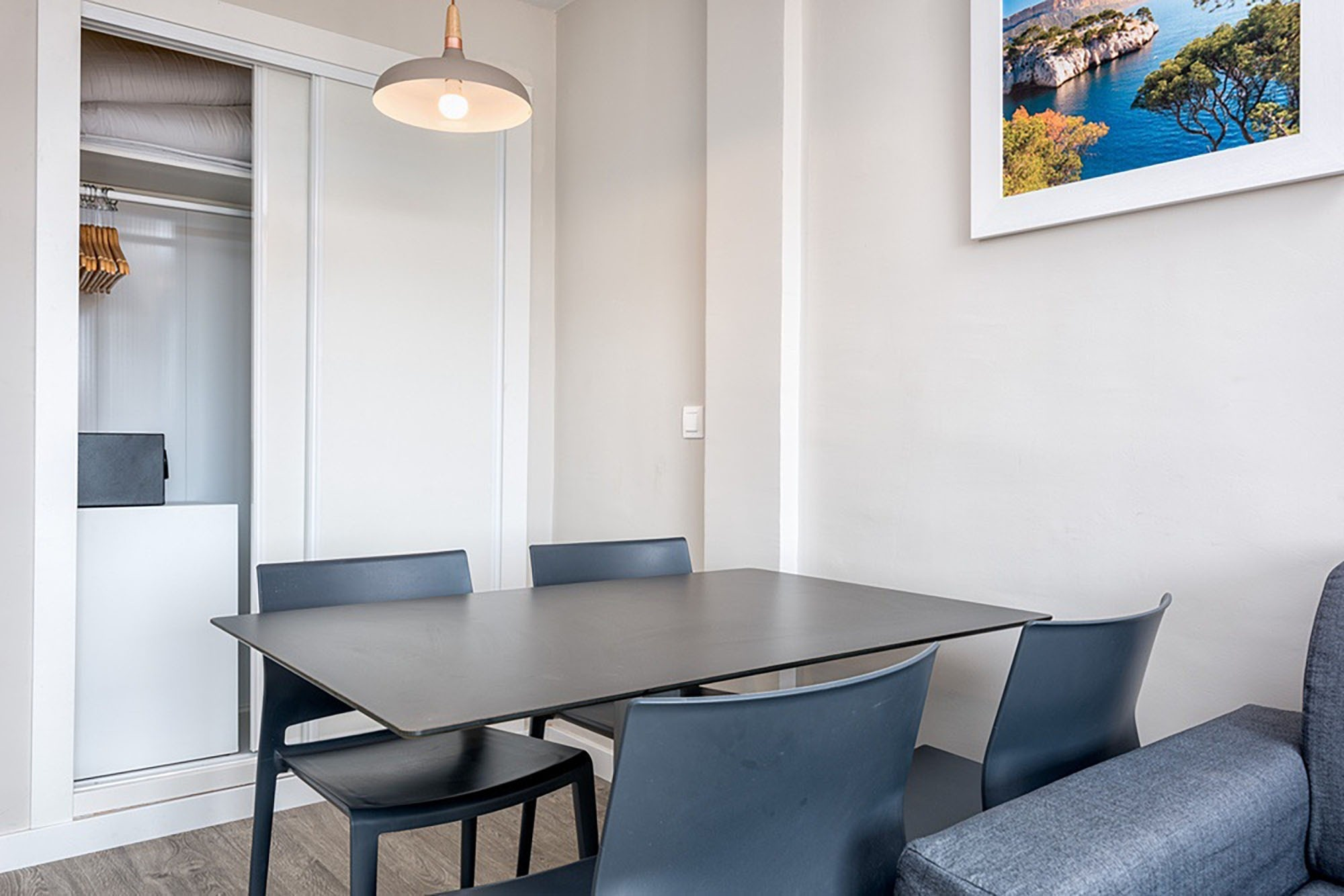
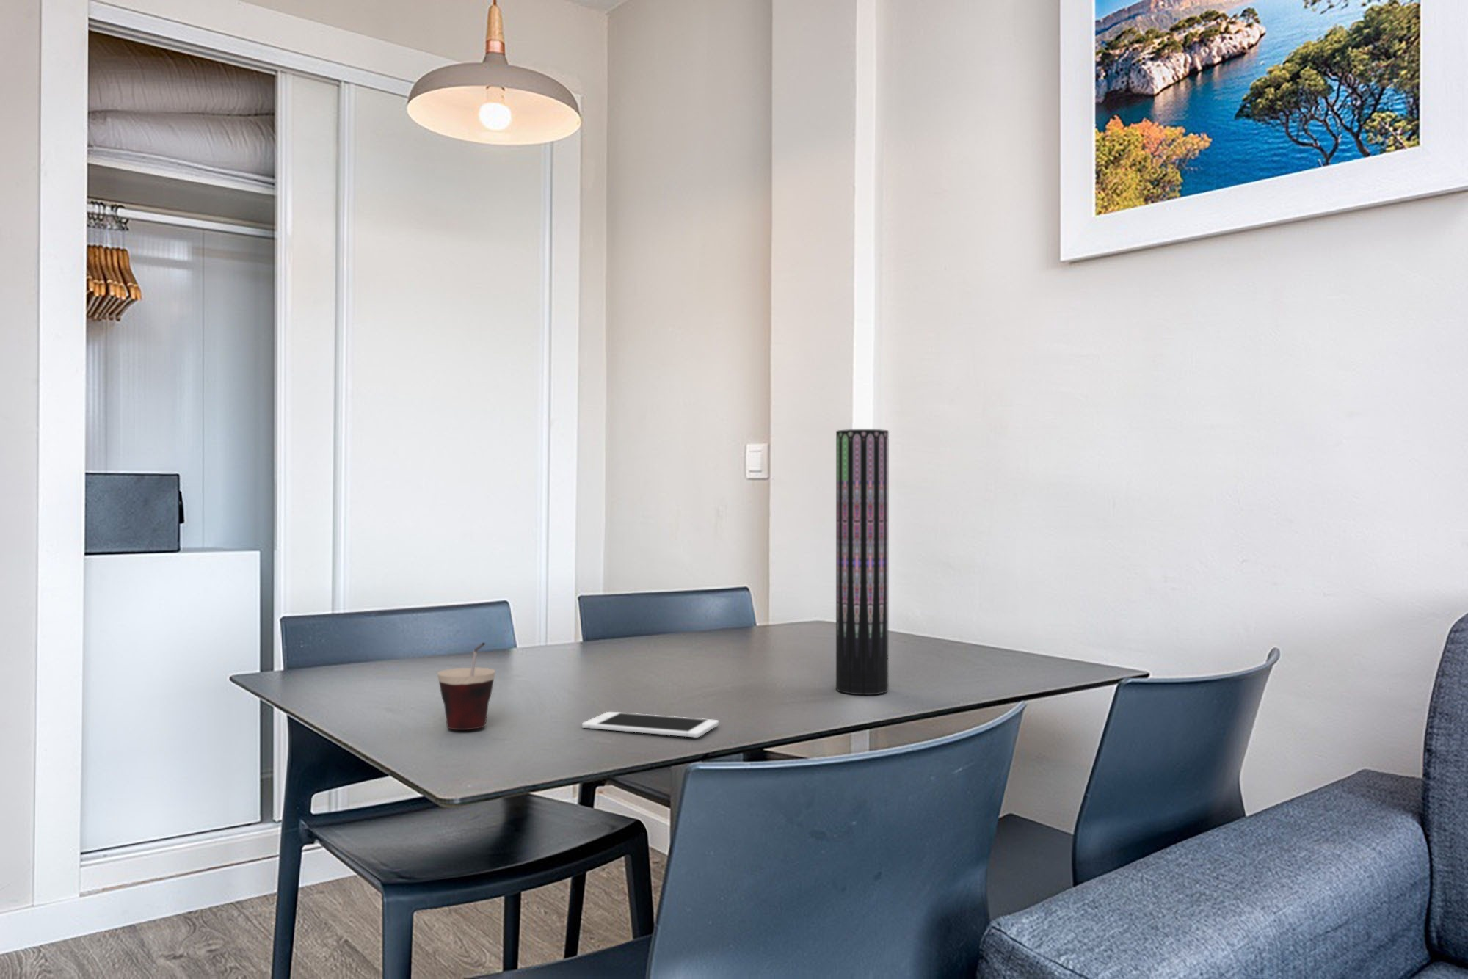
+ cylinder [836,428,889,696]
+ cup [437,641,496,731]
+ cell phone [581,711,720,739]
